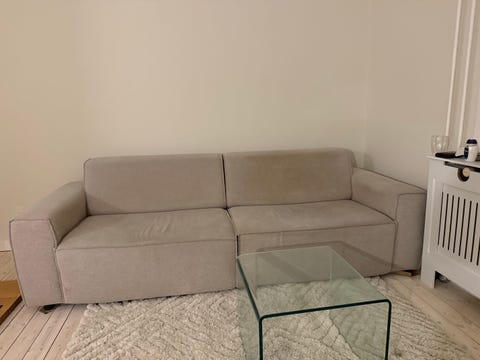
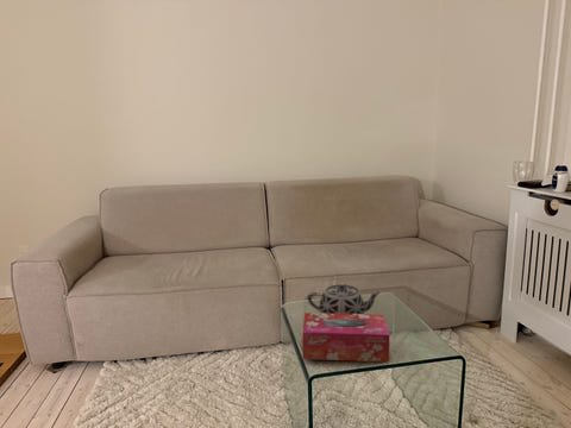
+ teapot [307,282,383,314]
+ tissue box [302,311,390,363]
